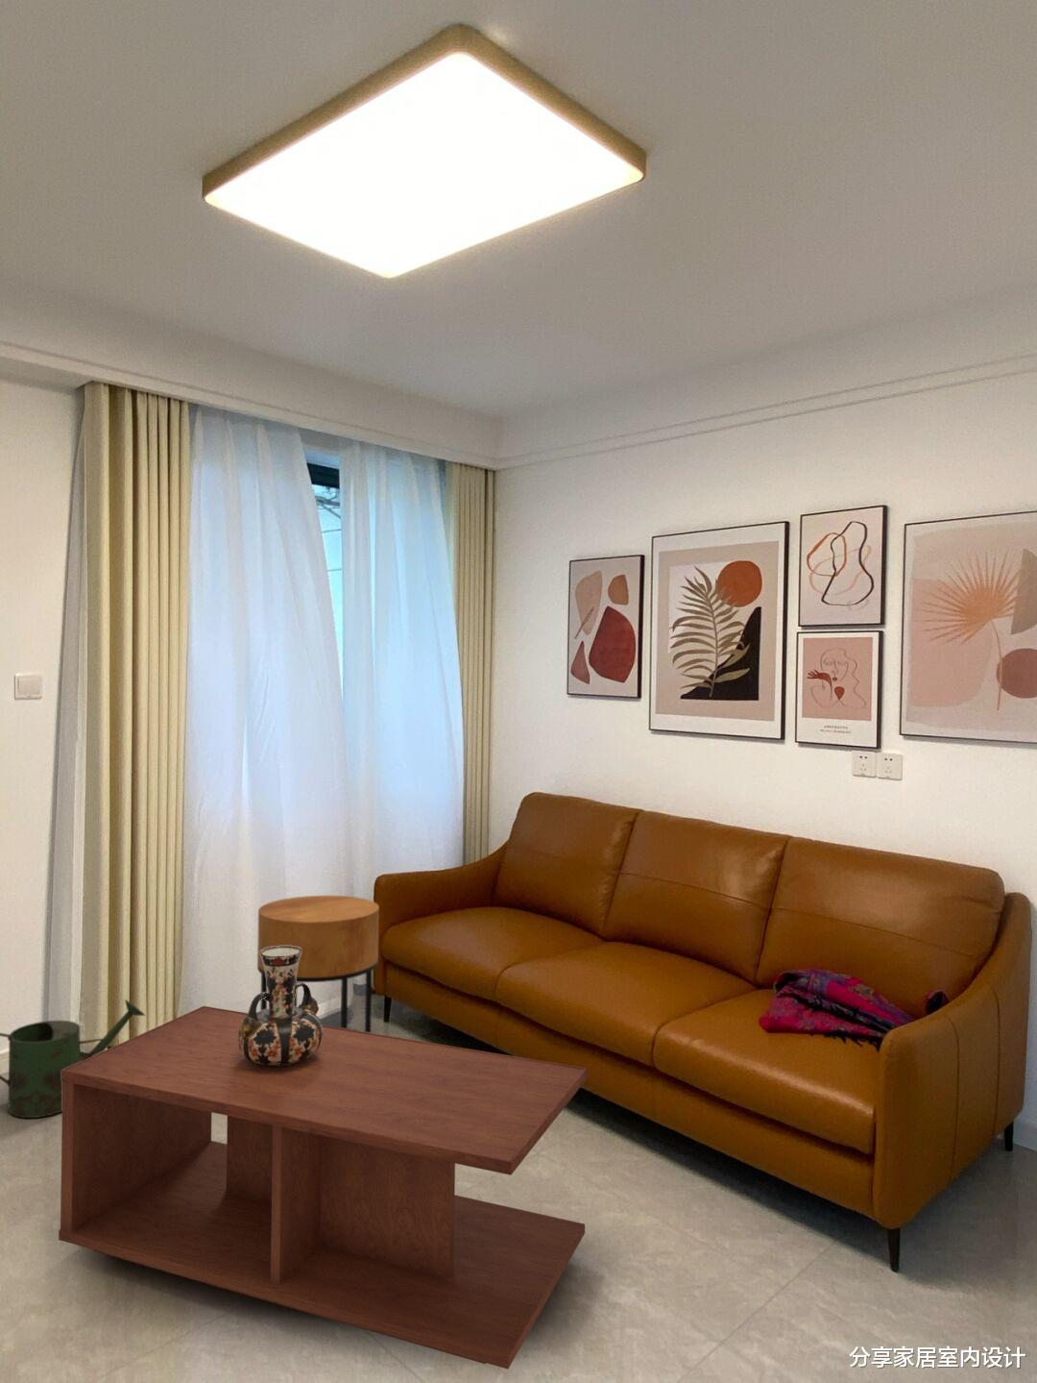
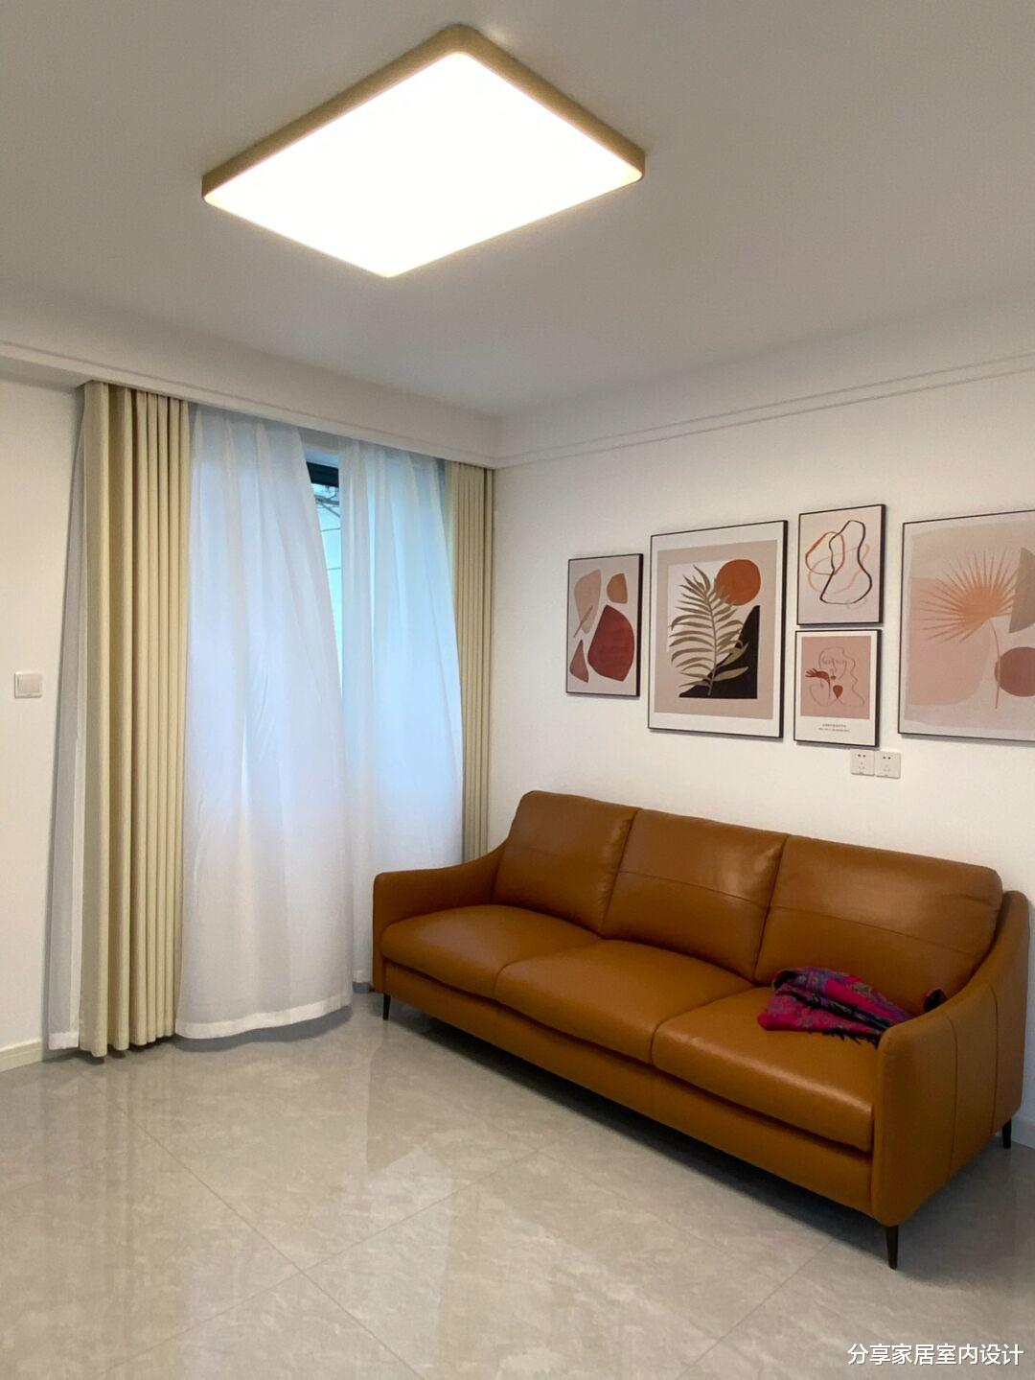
- side table [256,895,380,1033]
- coffee table [58,1005,588,1370]
- watering can [0,998,146,1118]
- decorative vase [239,946,322,1067]
